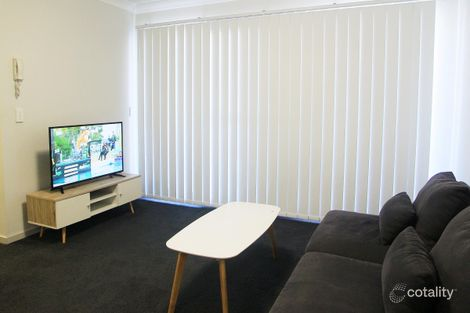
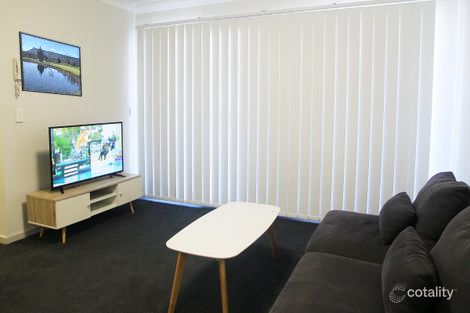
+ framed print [18,30,83,98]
